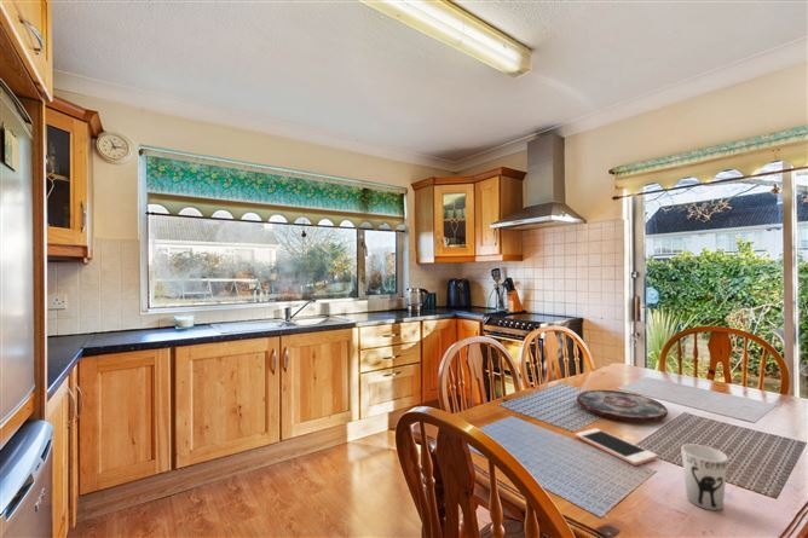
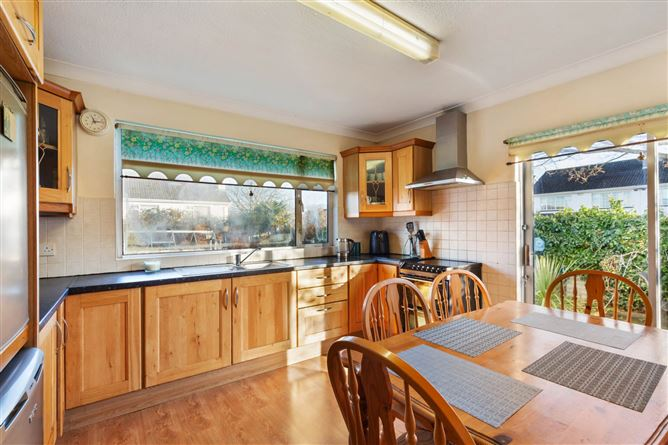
- plate [576,389,669,422]
- cell phone [575,427,659,467]
- cup [680,442,729,511]
